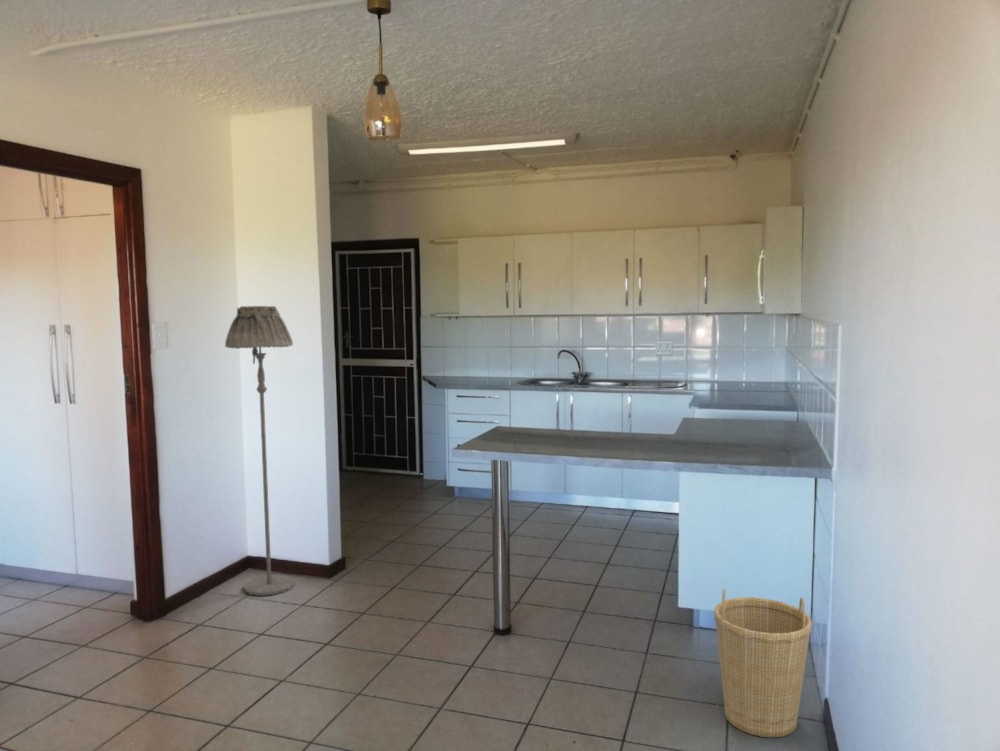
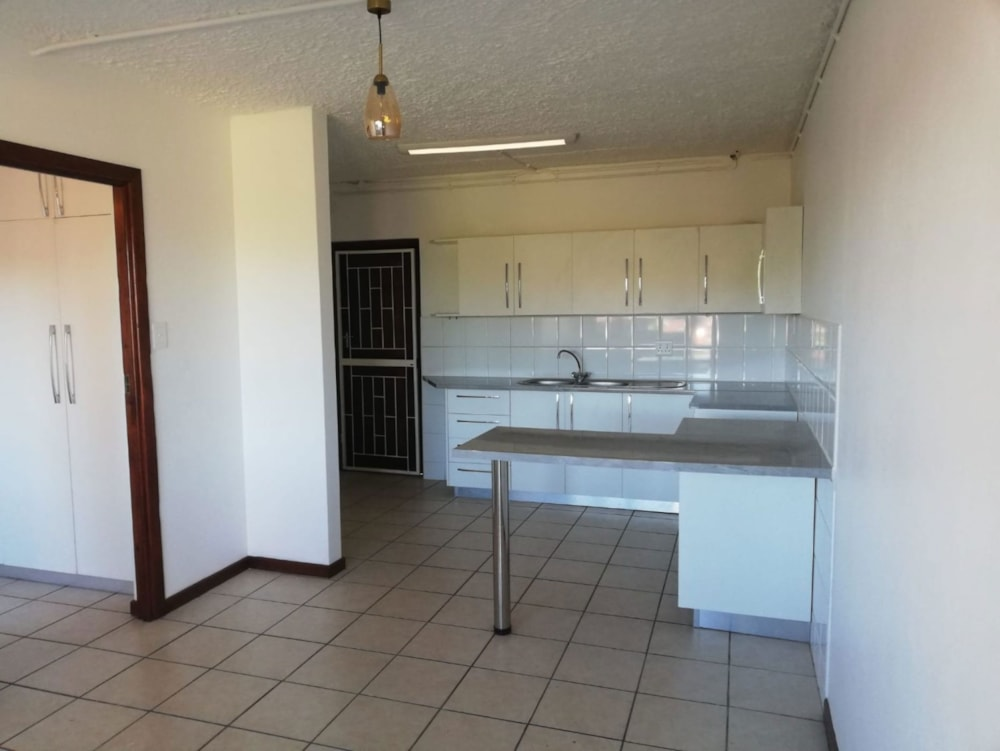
- floor lamp [224,305,296,597]
- basket [713,588,813,738]
